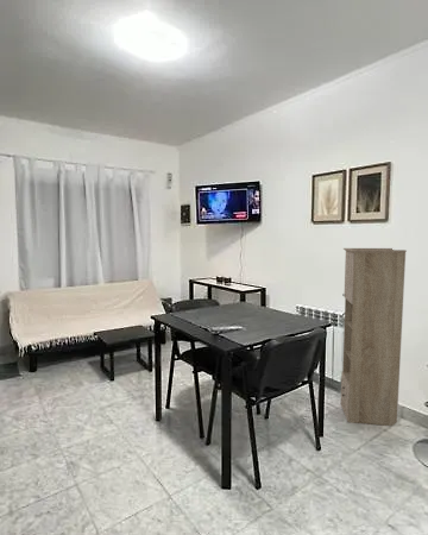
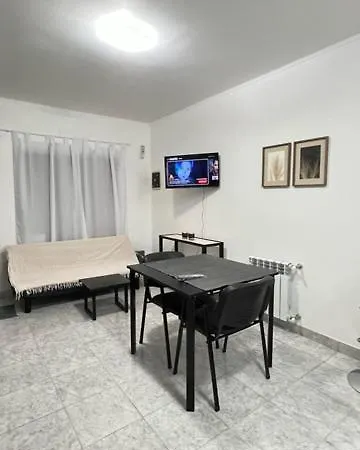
- storage cabinet [340,247,408,427]
